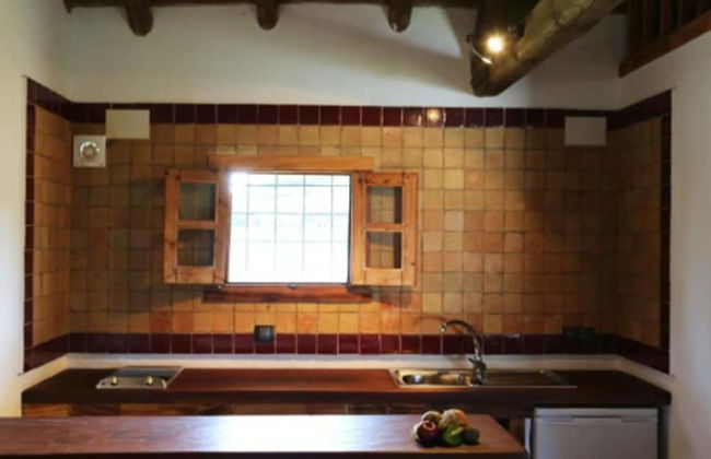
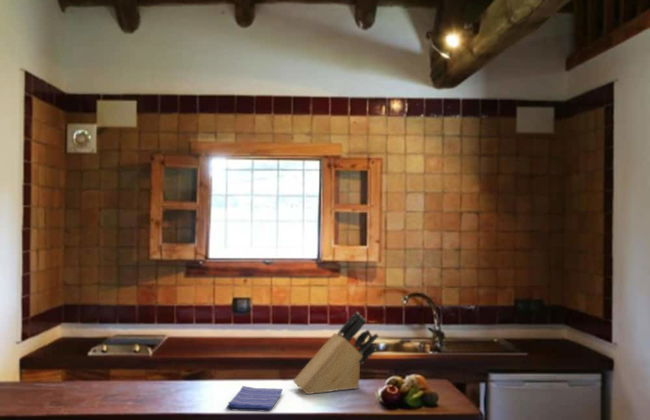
+ dish towel [225,385,284,413]
+ knife block [292,311,380,395]
